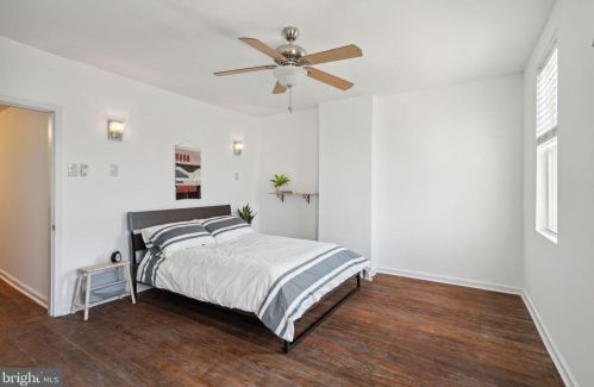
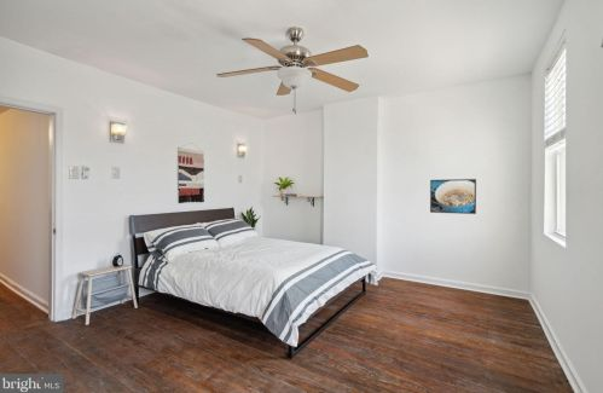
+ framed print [429,178,477,215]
